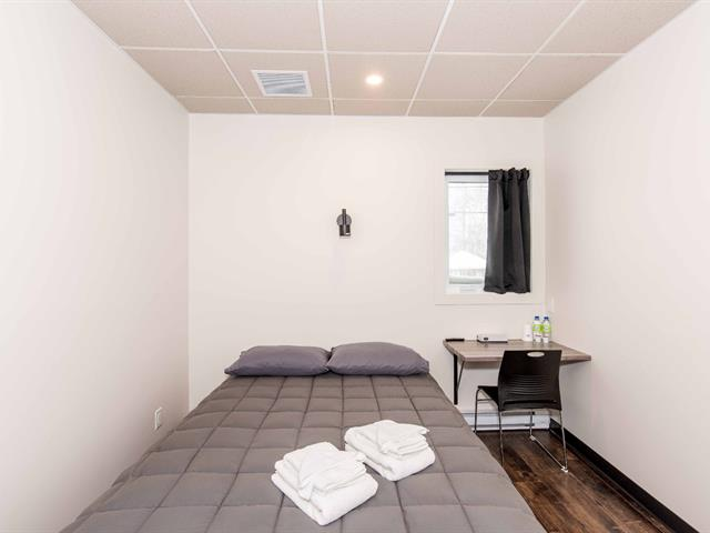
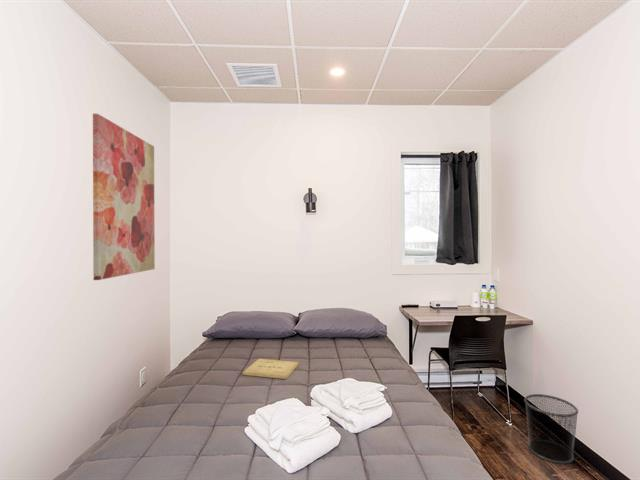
+ wall art [92,113,156,281]
+ waste bin [523,393,579,465]
+ book [242,358,299,380]
